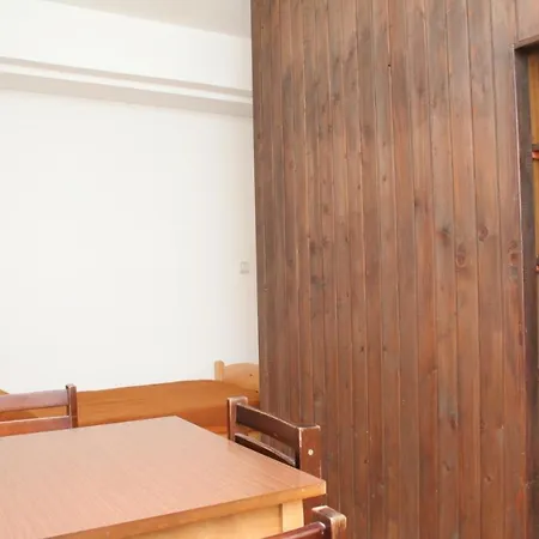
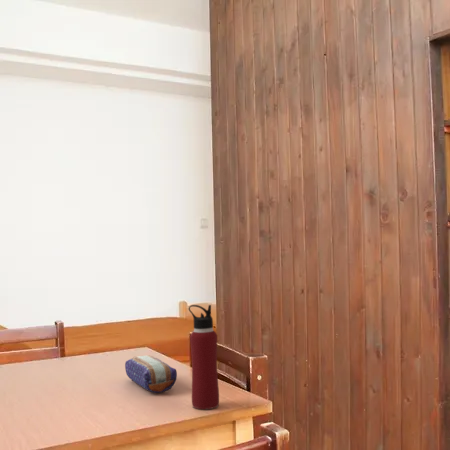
+ water bottle [188,304,220,410]
+ pencil case [124,354,178,394]
